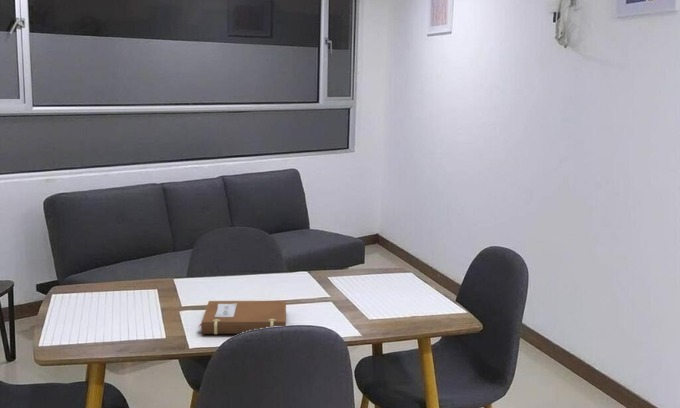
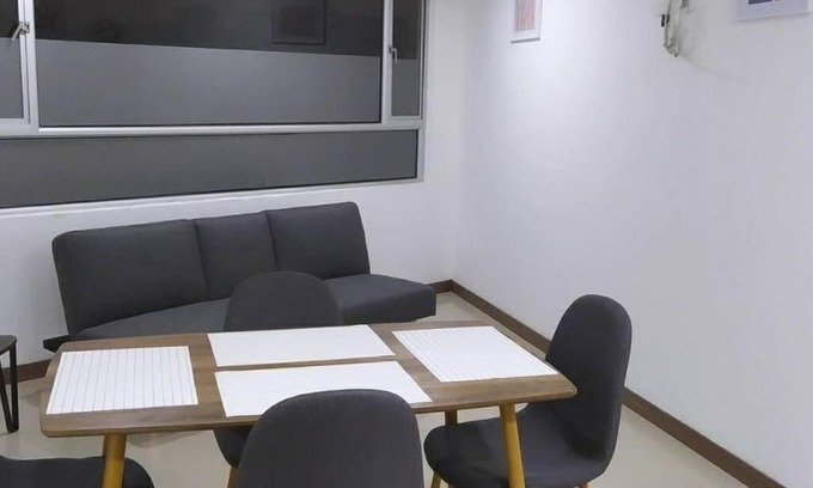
- notebook [197,300,287,335]
